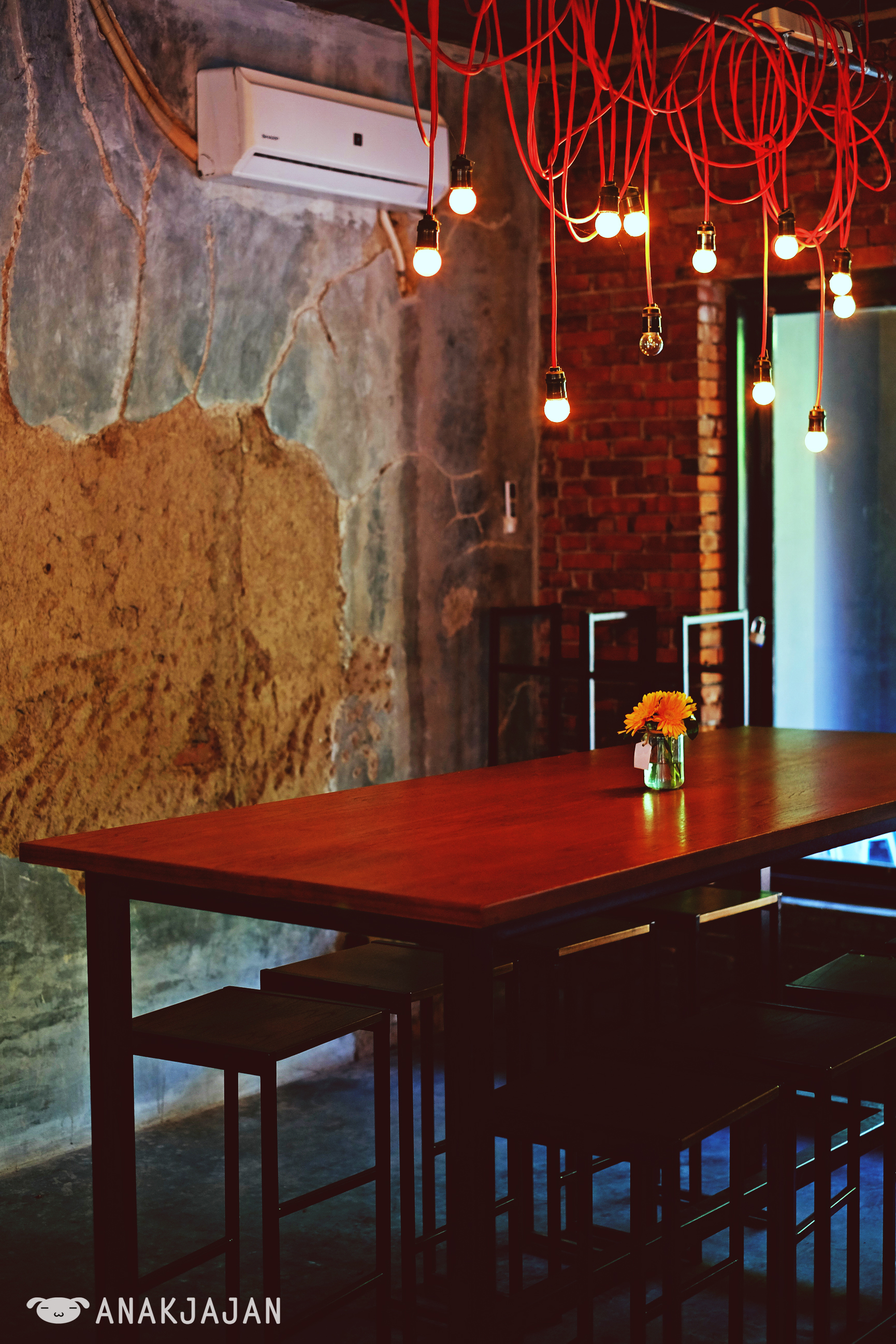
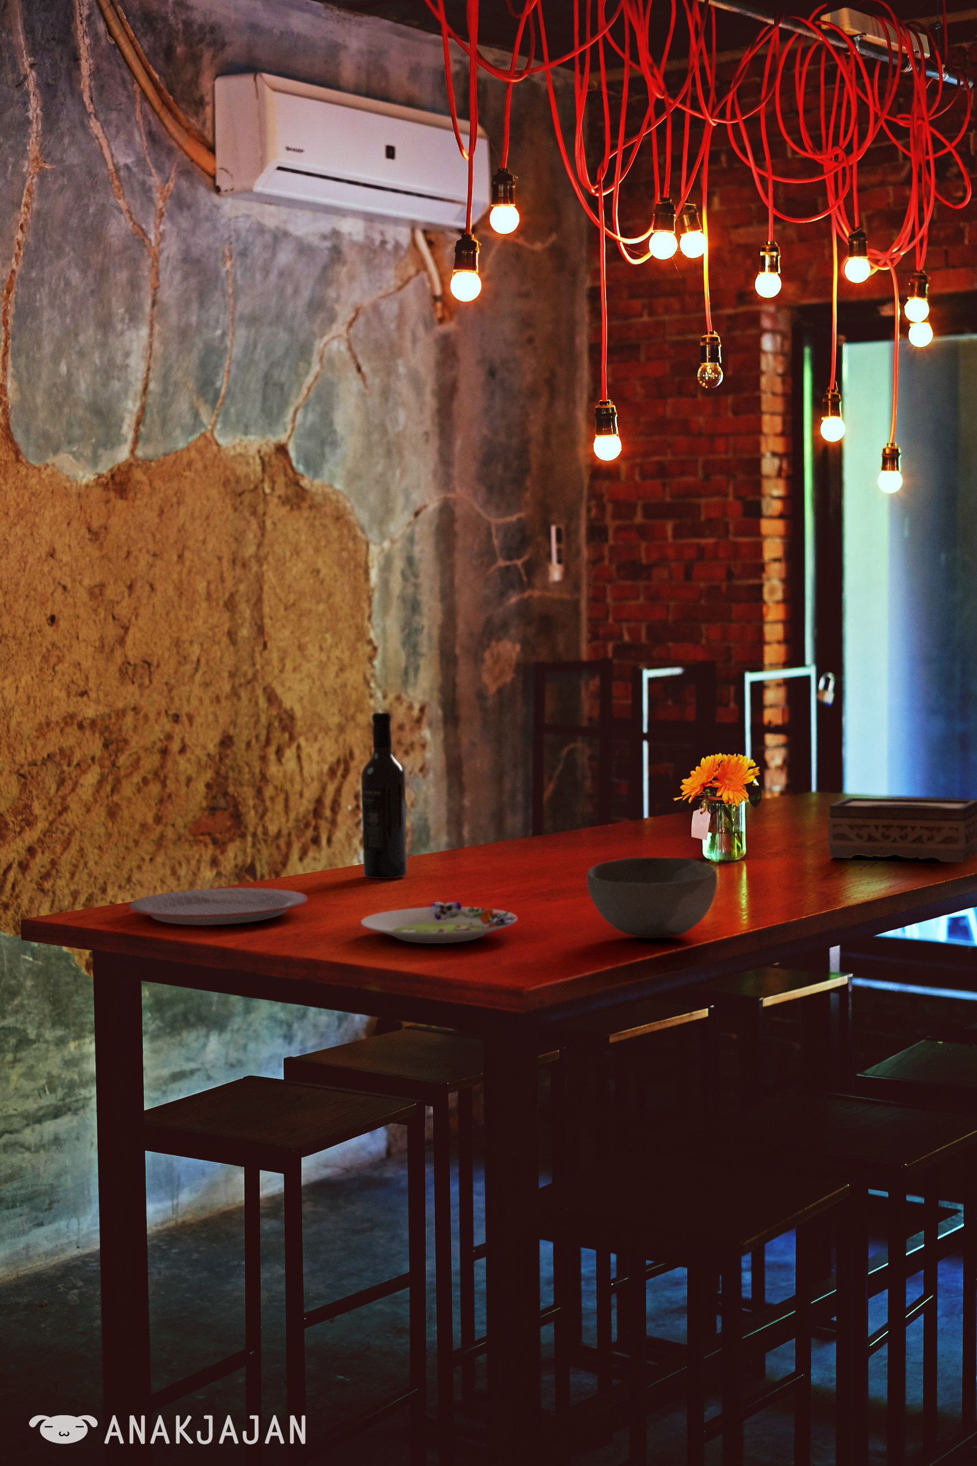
+ salad plate [360,901,518,944]
+ tissue box [828,797,977,863]
+ bowl [587,856,717,939]
+ wine bottle [360,712,408,879]
+ plate [129,887,309,926]
